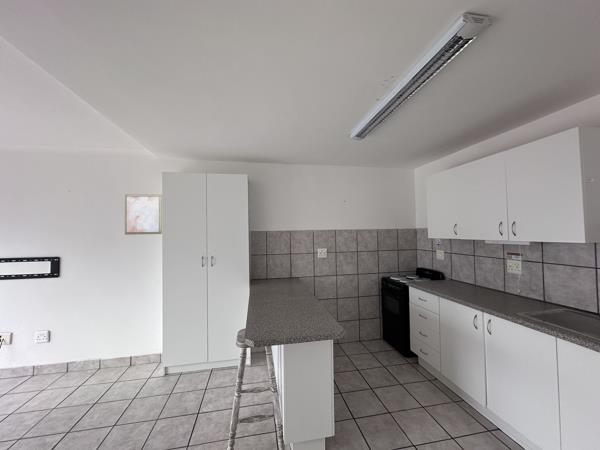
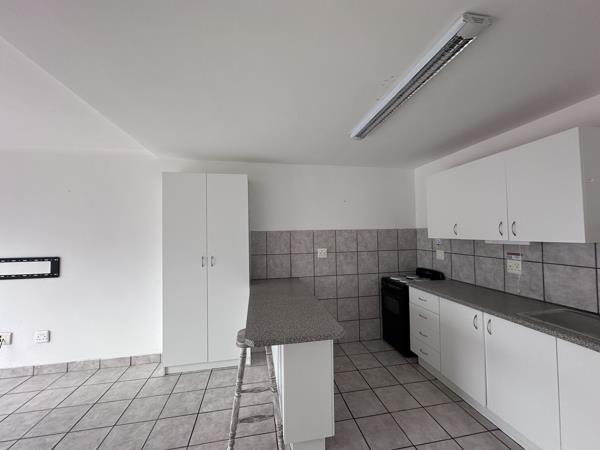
- wall art [124,193,163,236]
